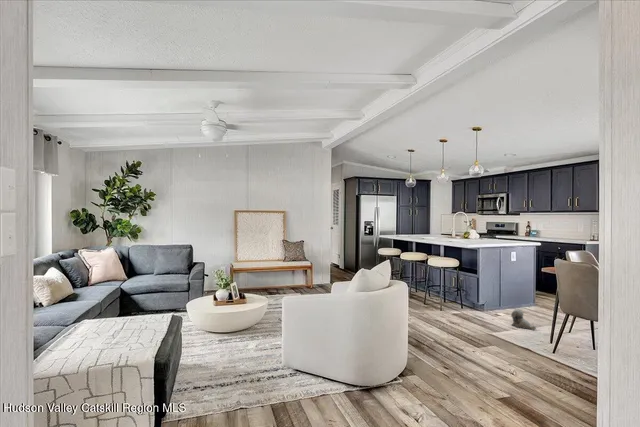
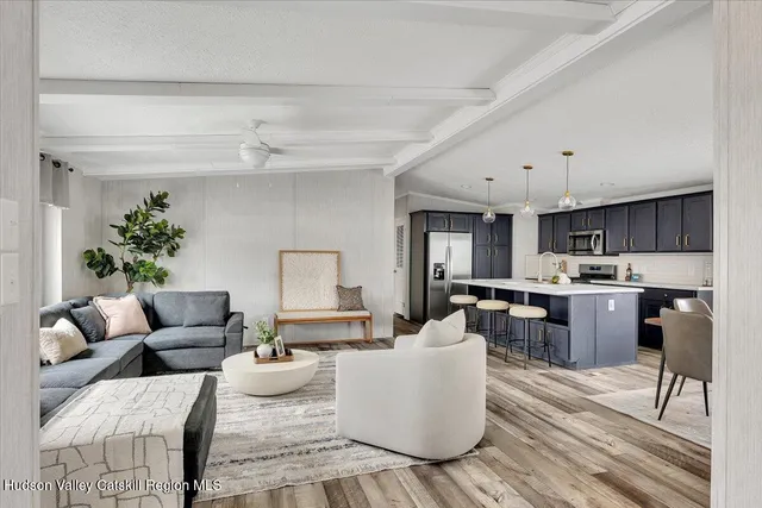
- plush toy [510,309,537,331]
